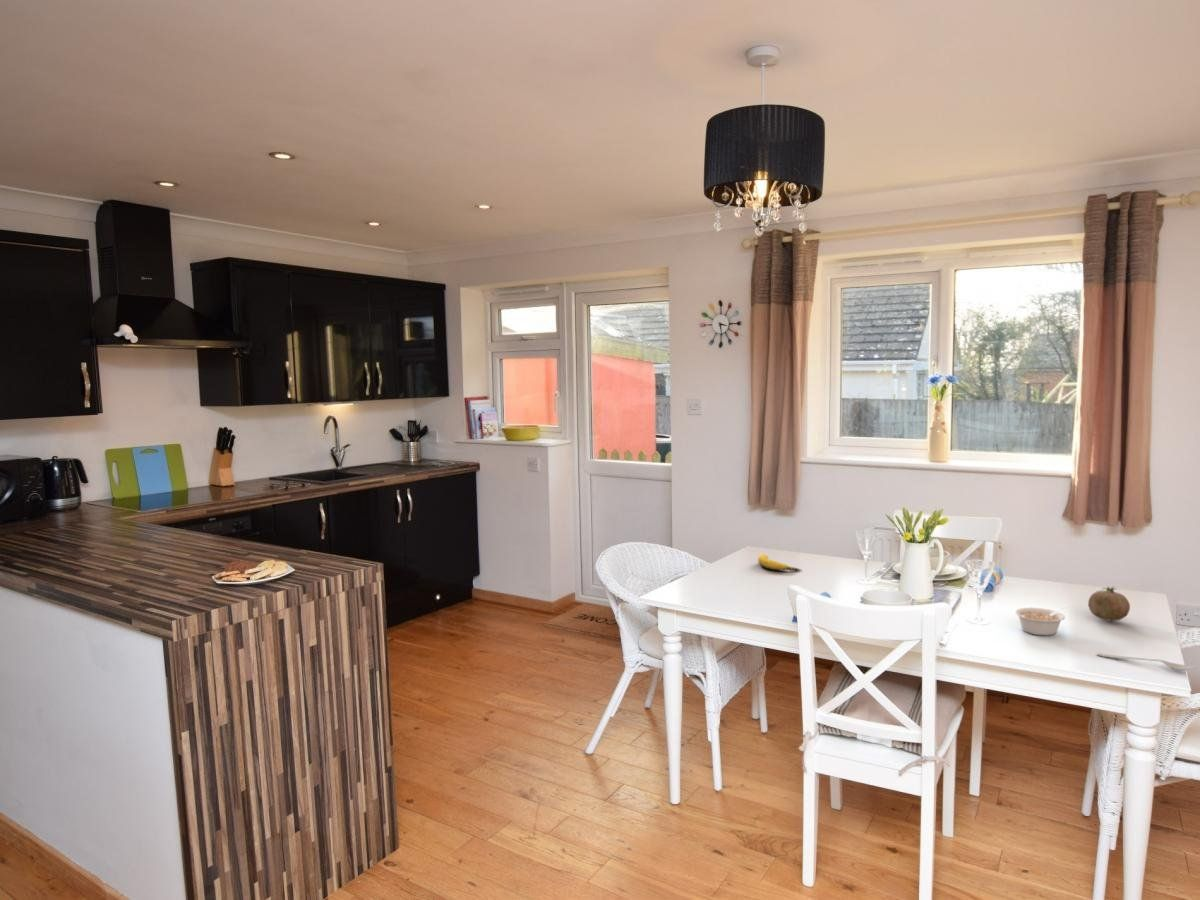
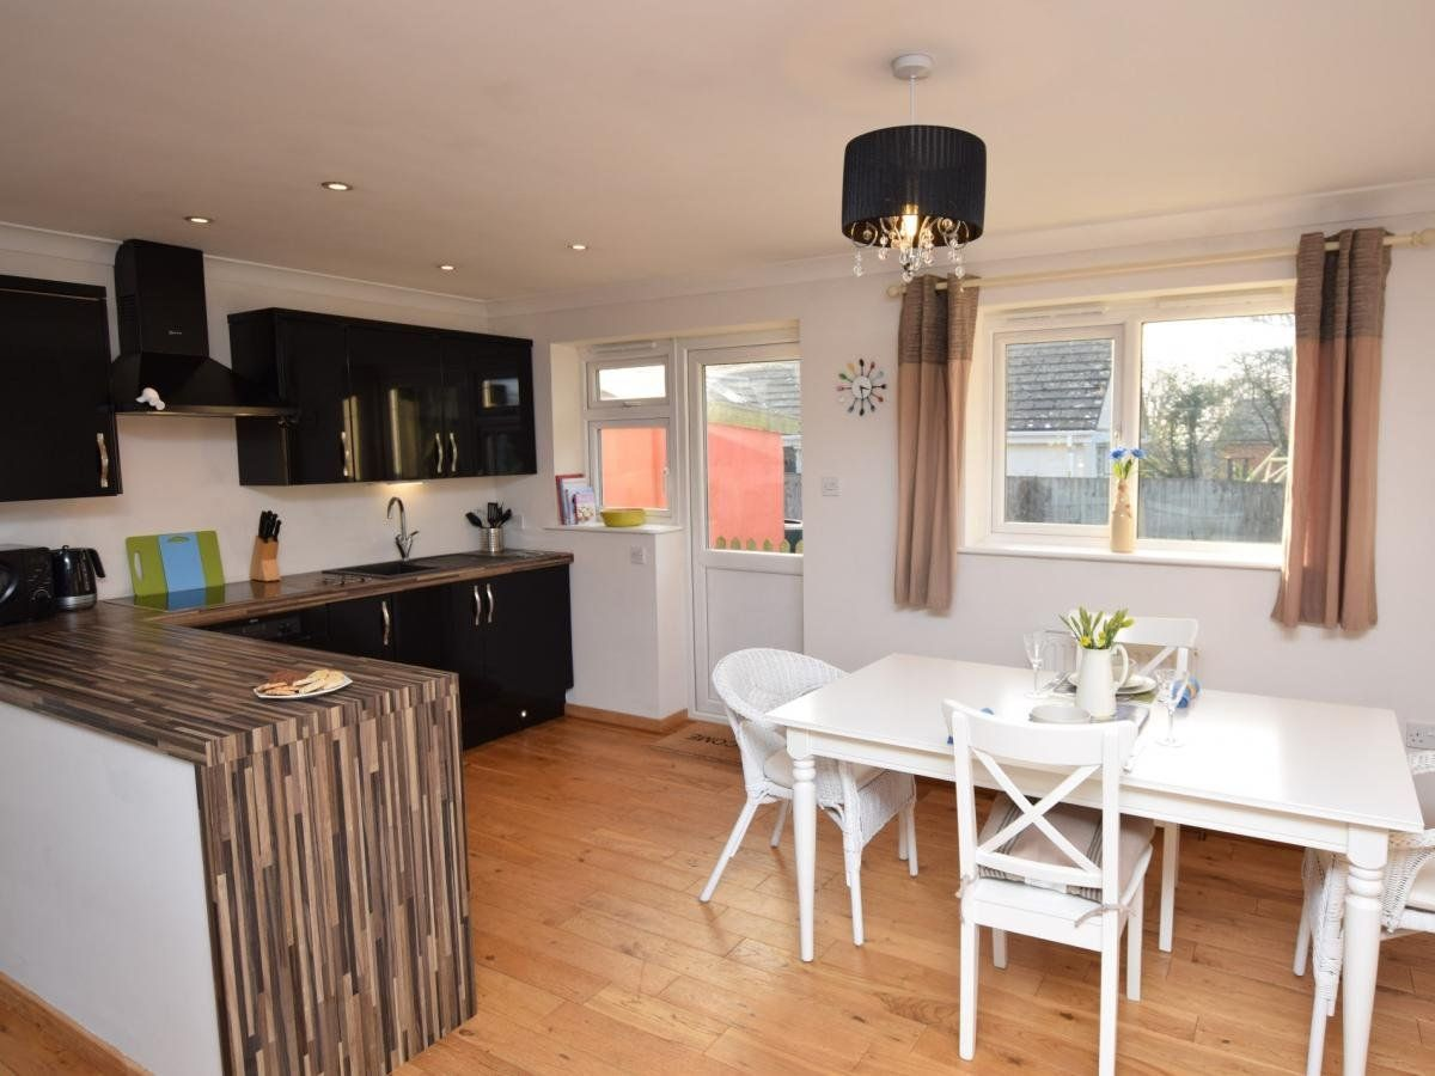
- banana [757,553,802,572]
- spoon [1096,652,1197,671]
- legume [1014,606,1068,636]
- fruit [1087,586,1131,622]
